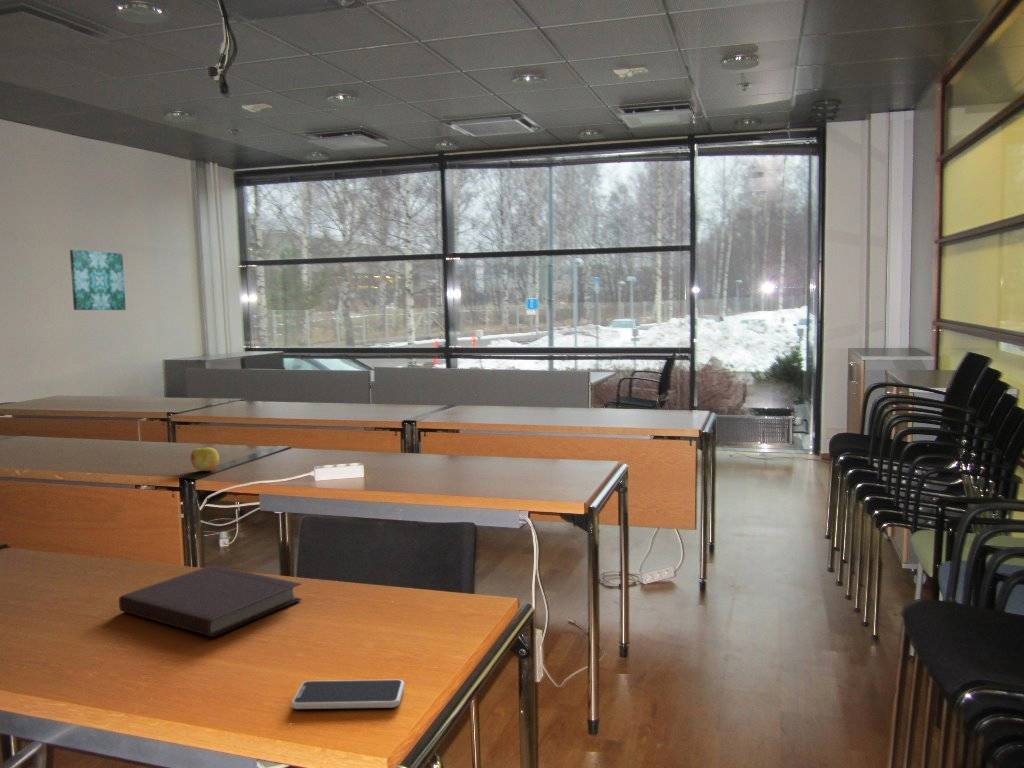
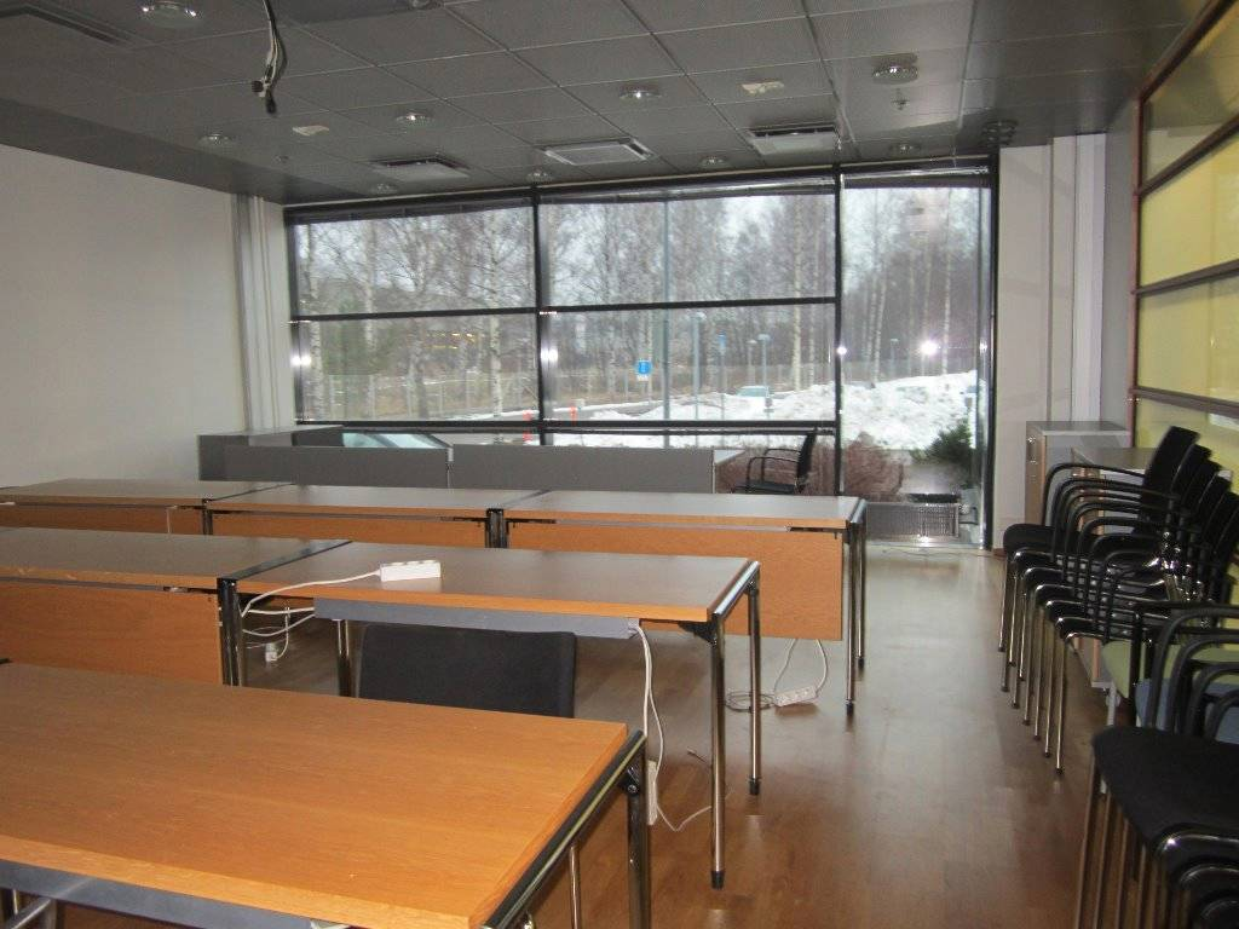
- notebook [118,564,303,638]
- apple [190,446,220,472]
- wall art [69,249,127,311]
- smartphone [290,679,406,710]
